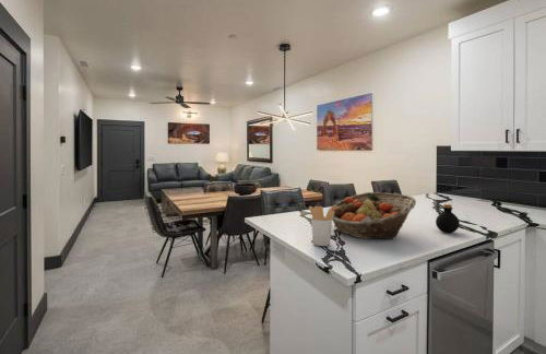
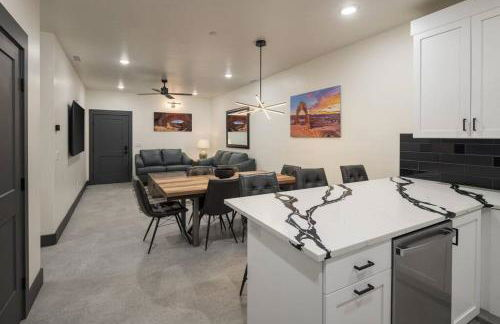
- fruit basket [328,191,417,240]
- bottle [435,203,461,234]
- utensil holder [308,205,334,247]
